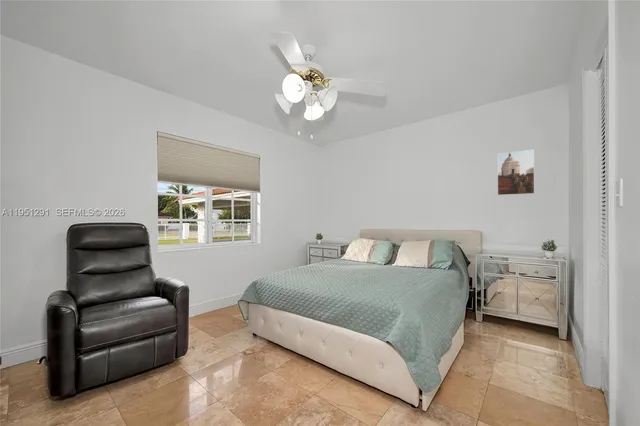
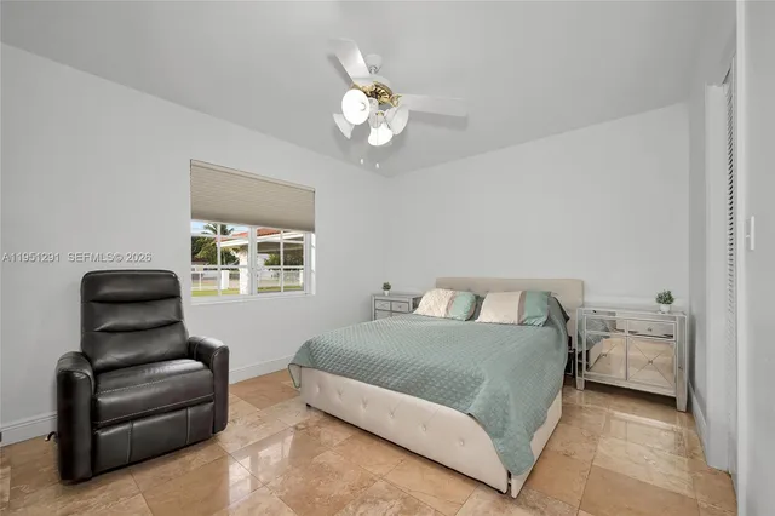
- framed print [496,148,535,196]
